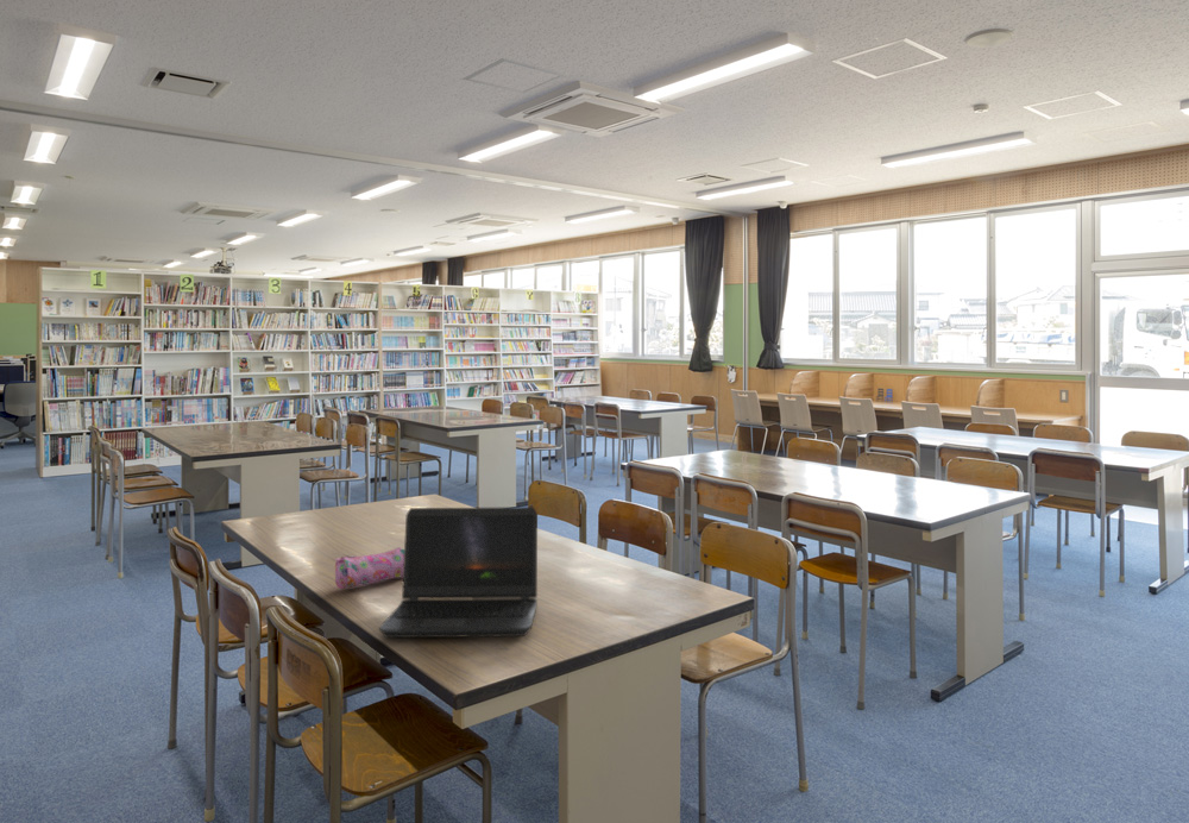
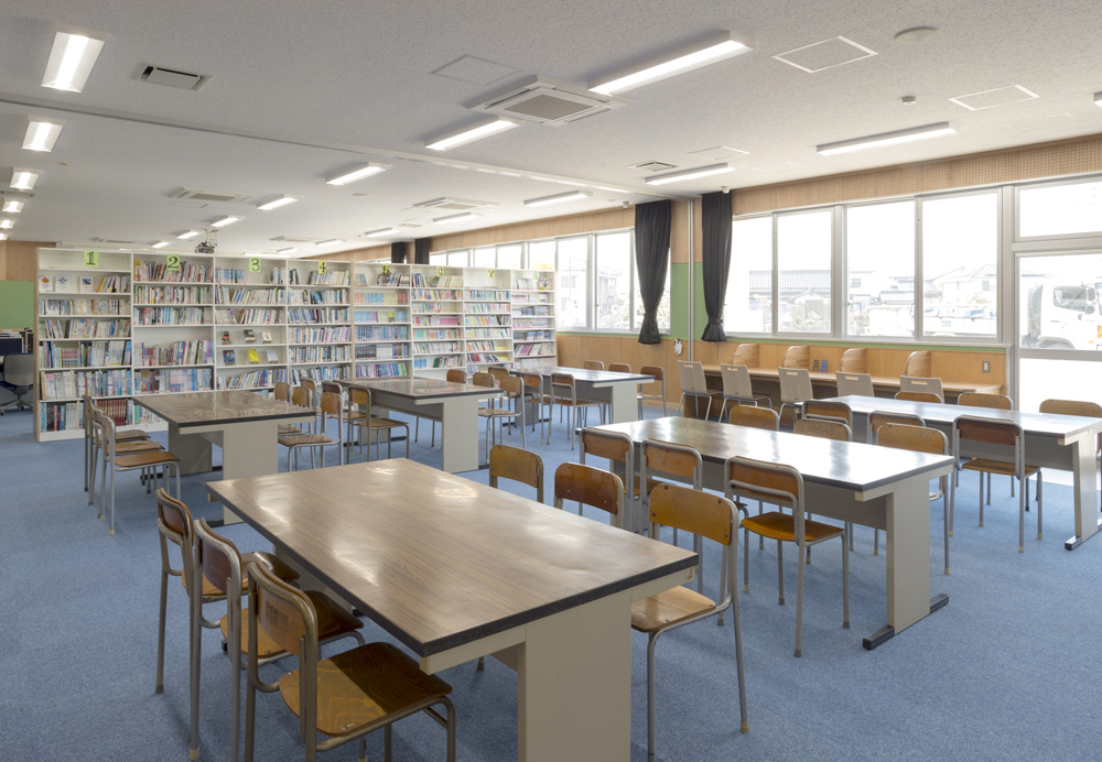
- laptop computer [378,505,539,639]
- pencil case [333,546,404,590]
